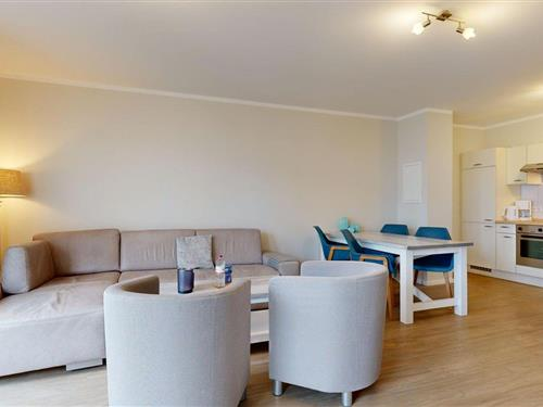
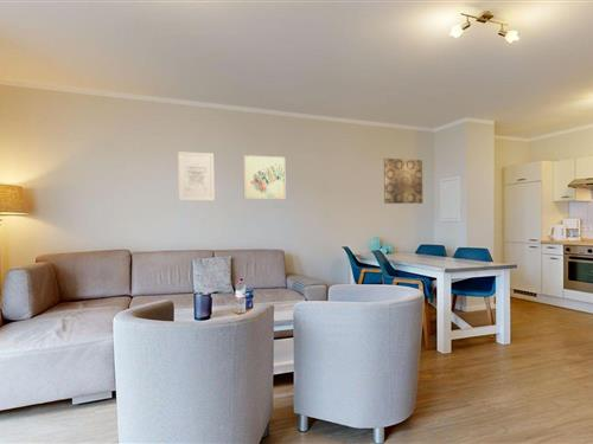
+ wall art [383,157,423,205]
+ wall art [242,154,287,200]
+ wall art [177,150,216,201]
